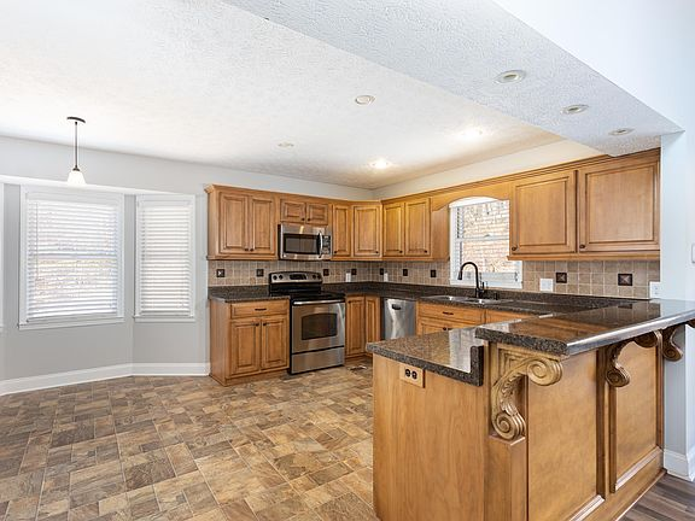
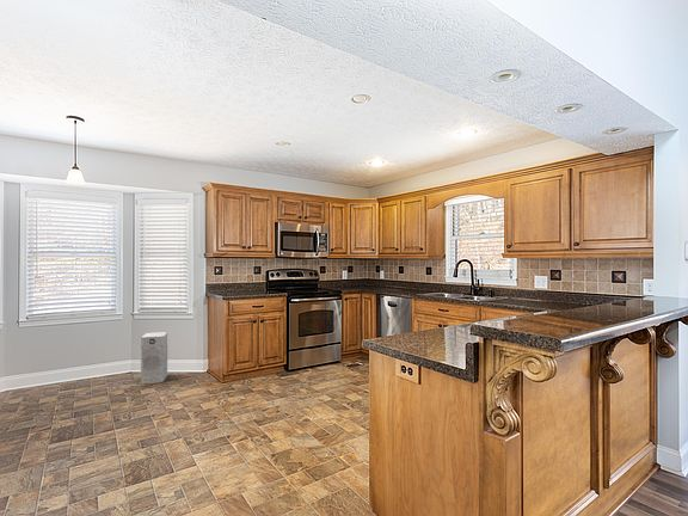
+ air purifier [140,331,168,385]
